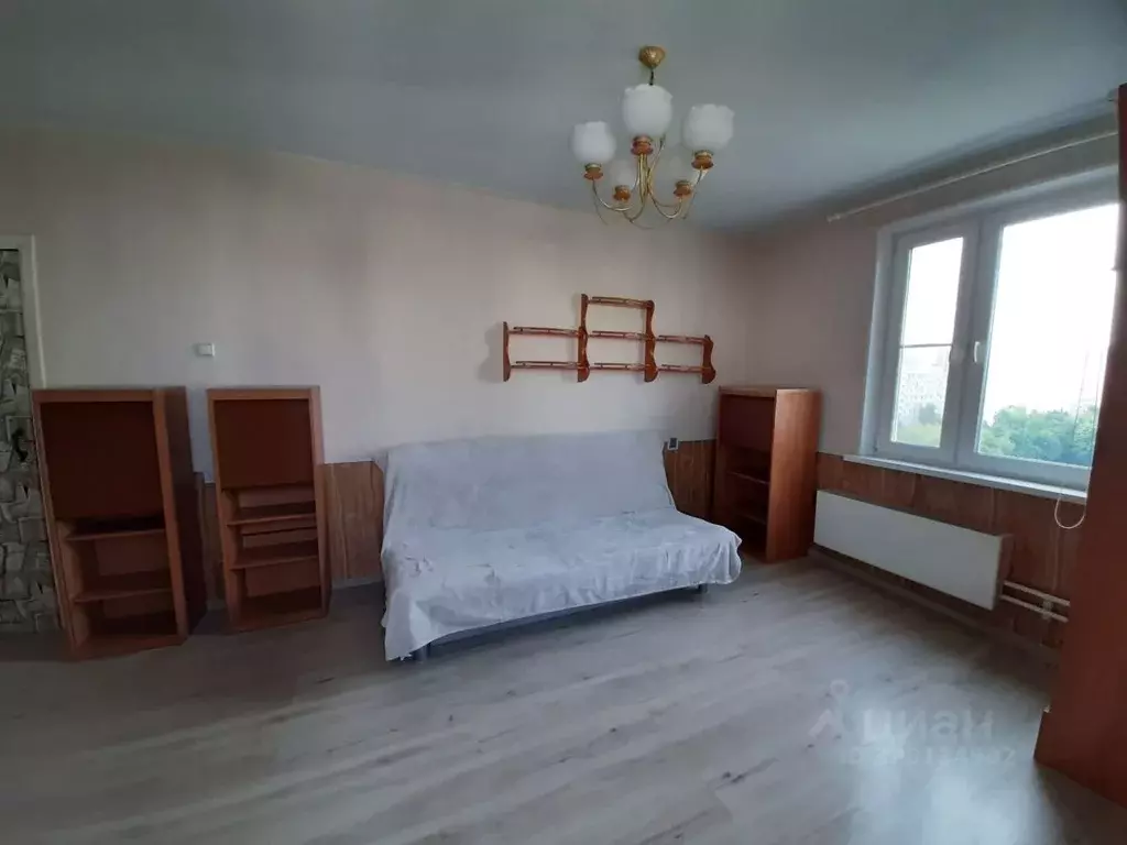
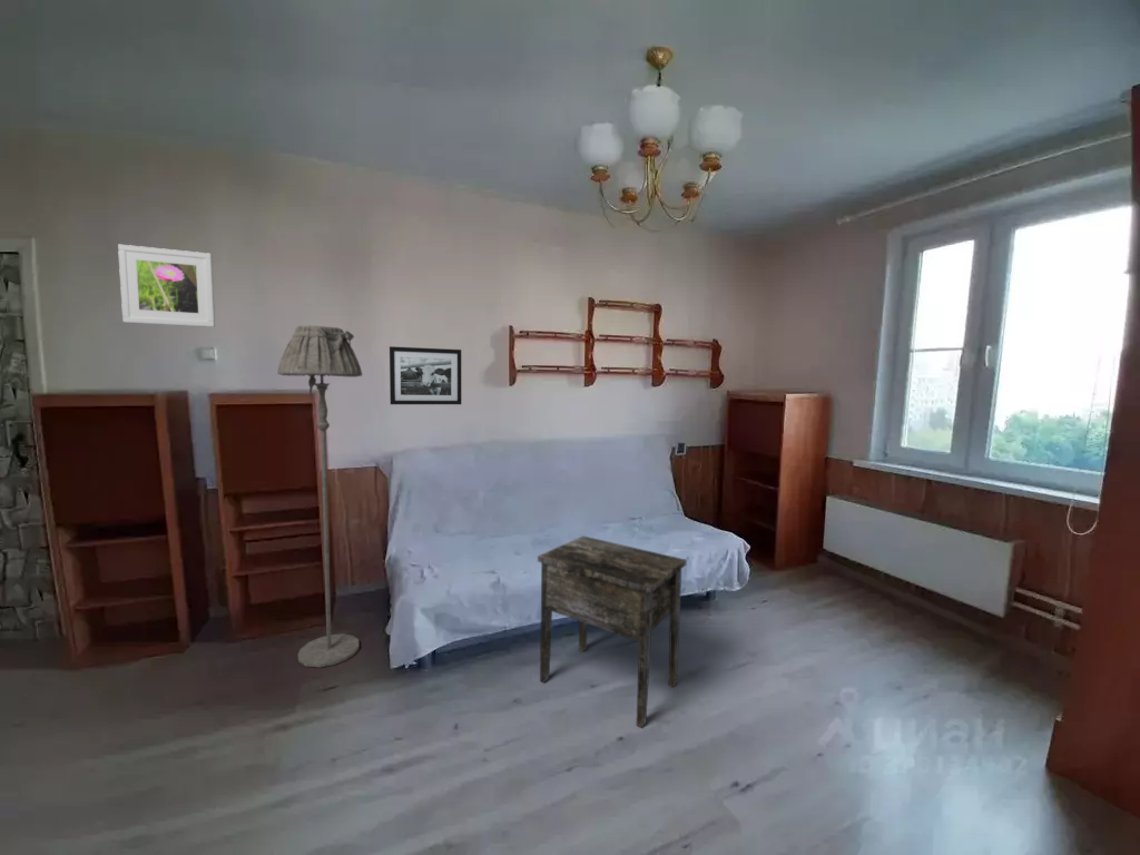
+ floor lamp [276,324,363,668]
+ picture frame [389,345,462,405]
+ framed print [117,244,216,328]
+ side table [537,534,687,729]
